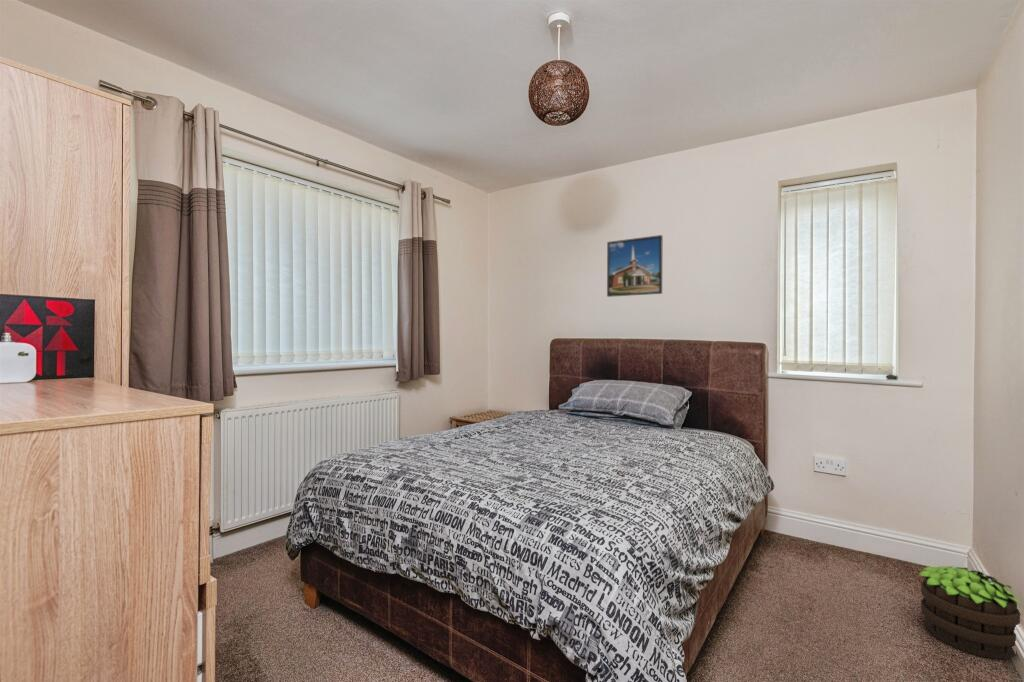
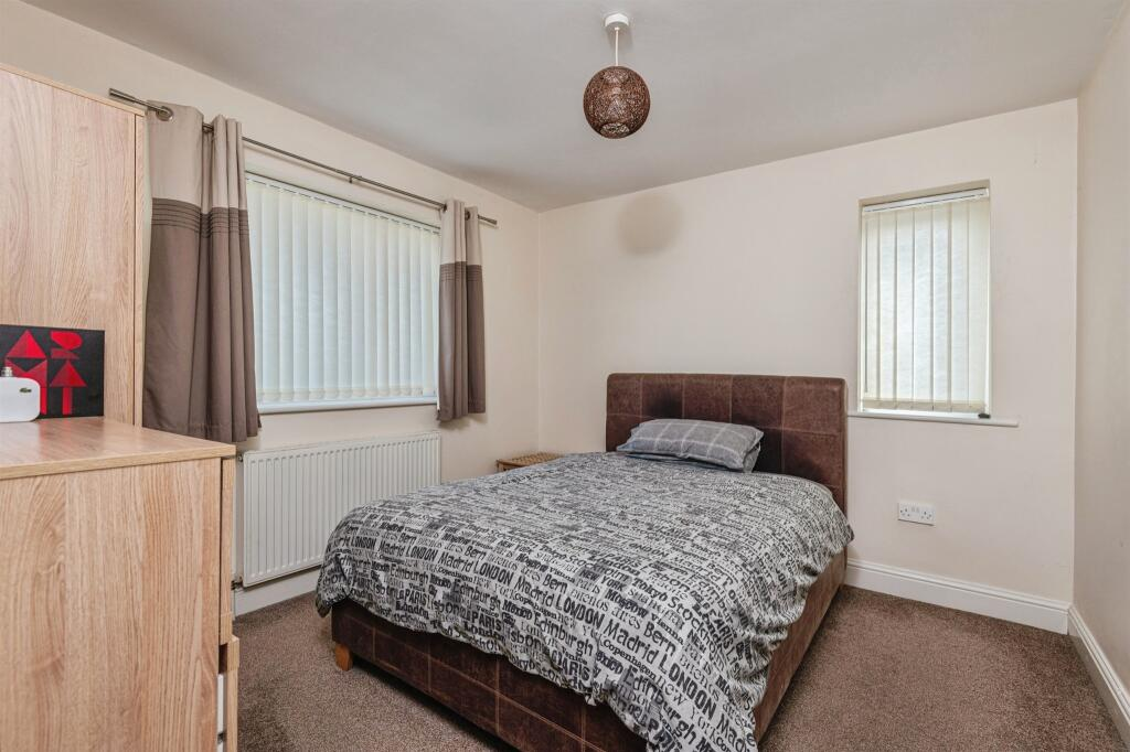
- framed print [606,234,664,298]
- potted plant [918,565,1023,661]
